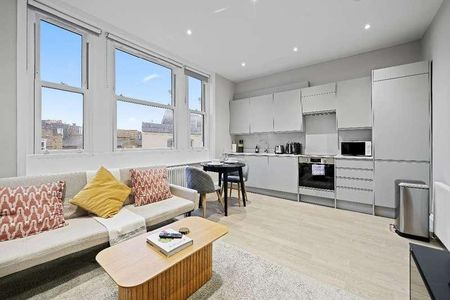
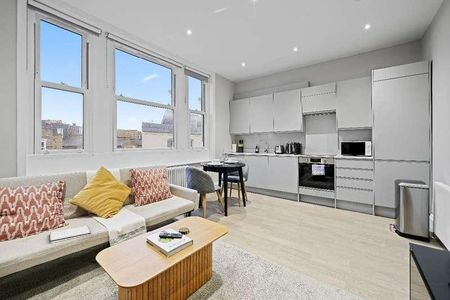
+ tablet [49,225,92,243]
